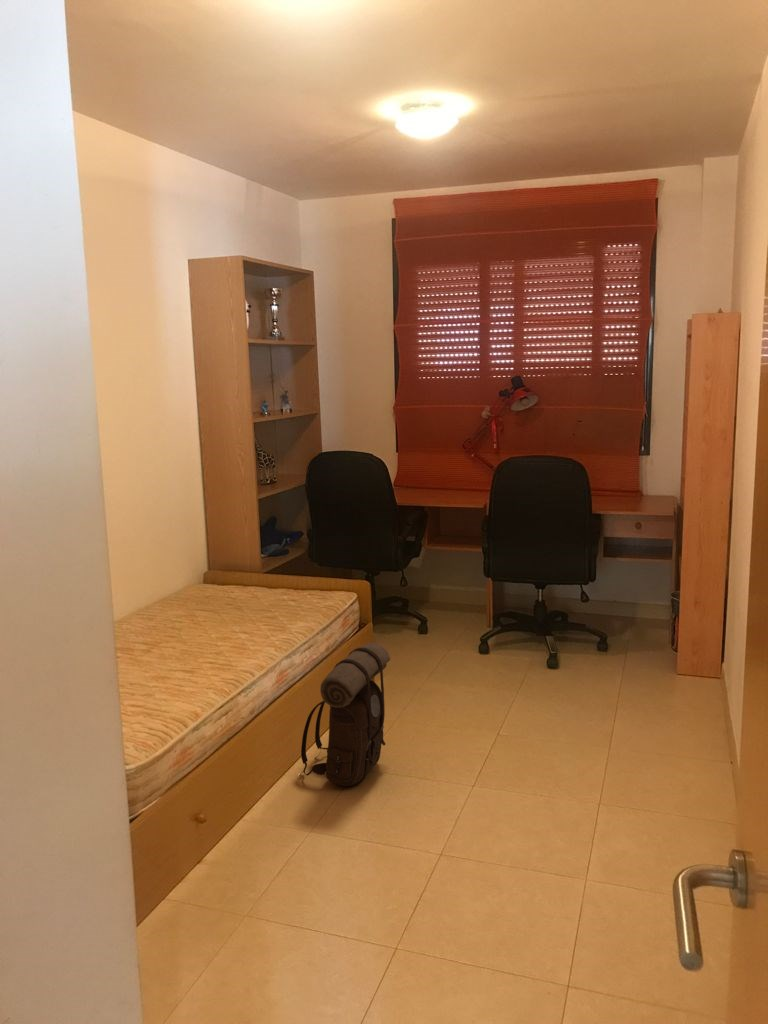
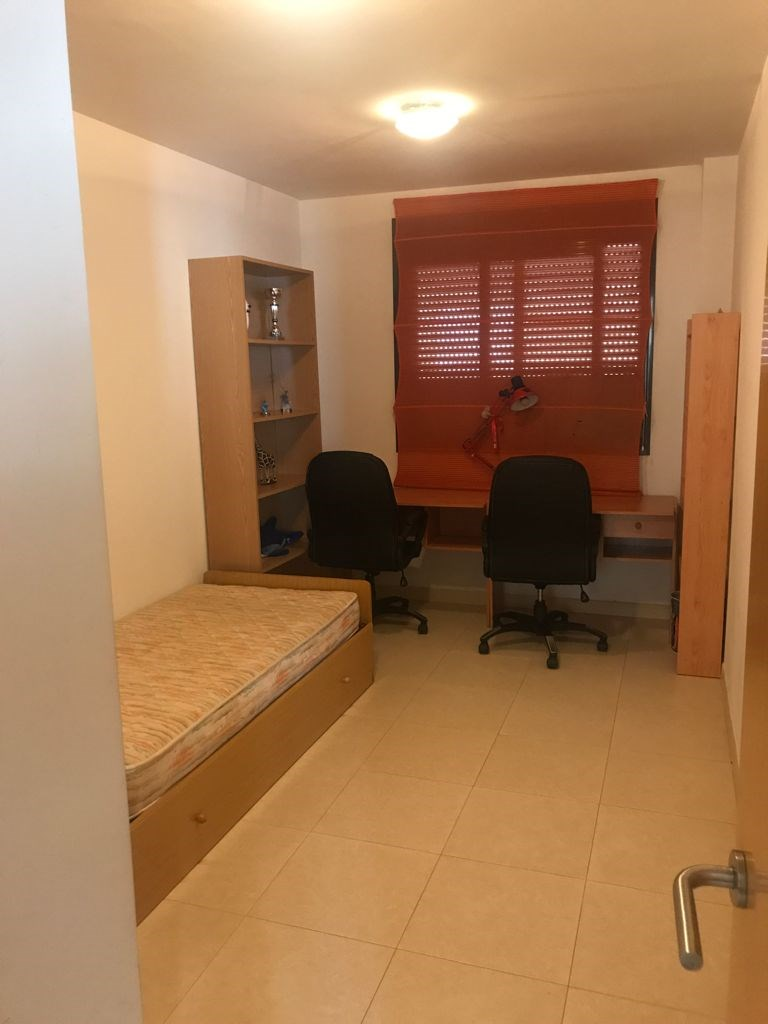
- backpack [300,642,391,787]
